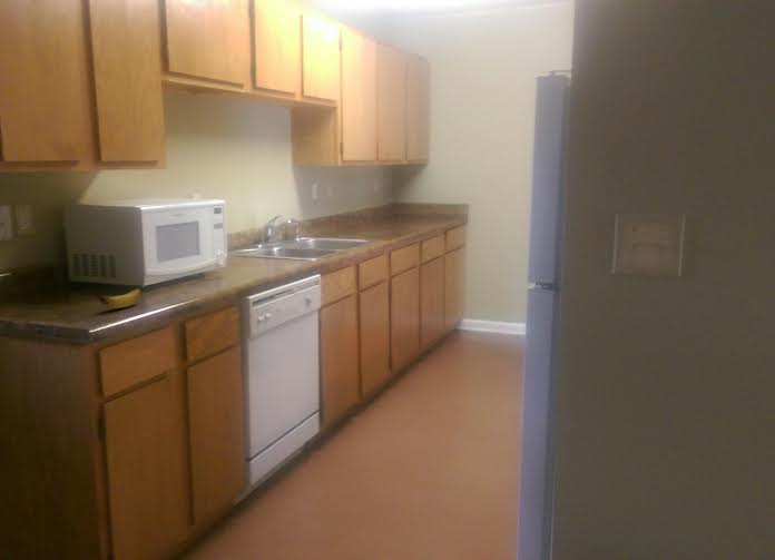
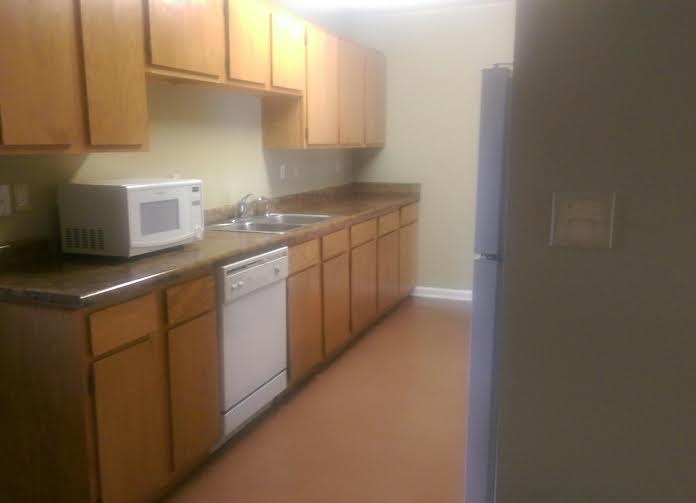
- banana [94,287,141,311]
